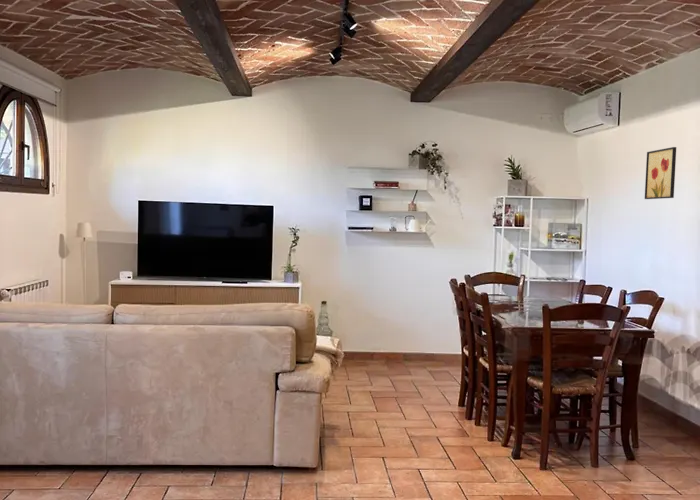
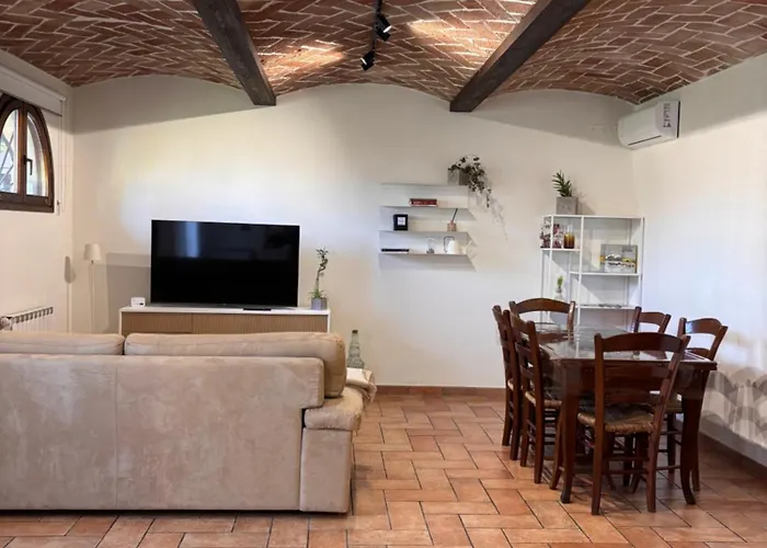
- wall art [644,146,677,200]
